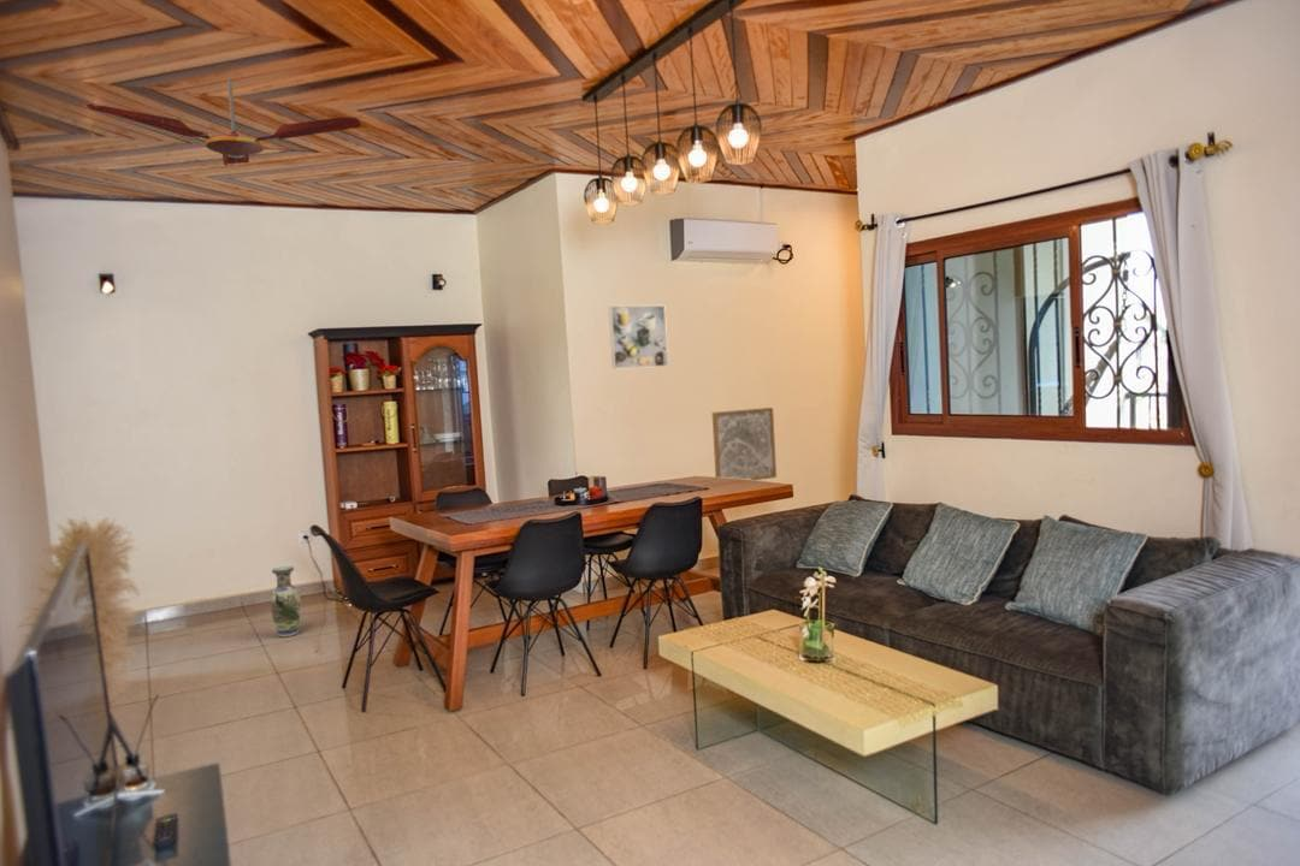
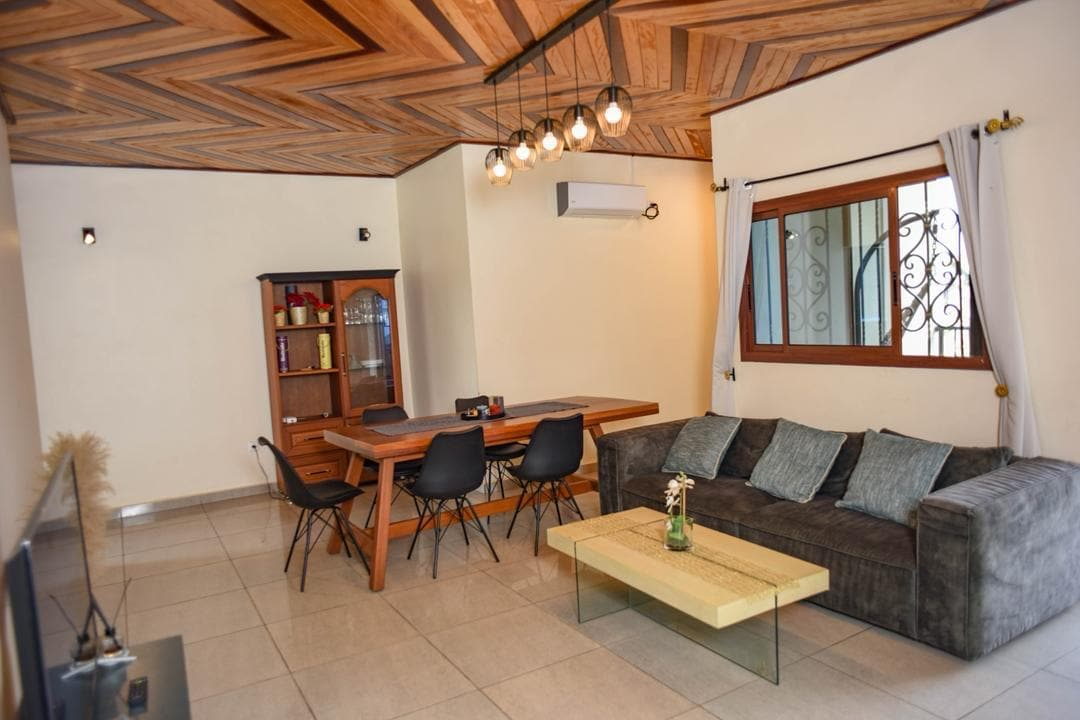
- wall art [711,407,778,481]
- vase [270,565,302,637]
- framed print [608,304,669,370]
- ceiling fan [84,79,361,167]
